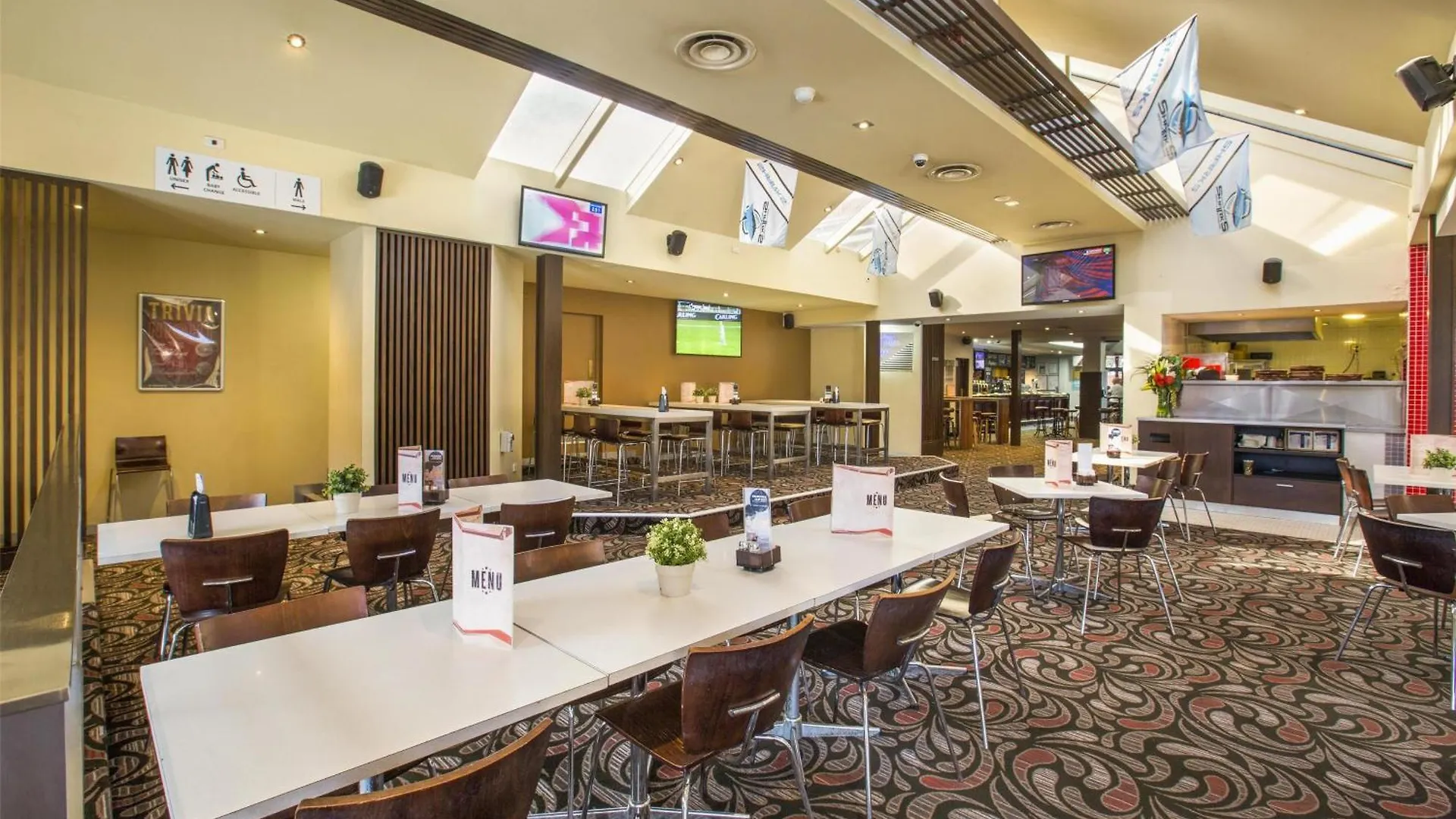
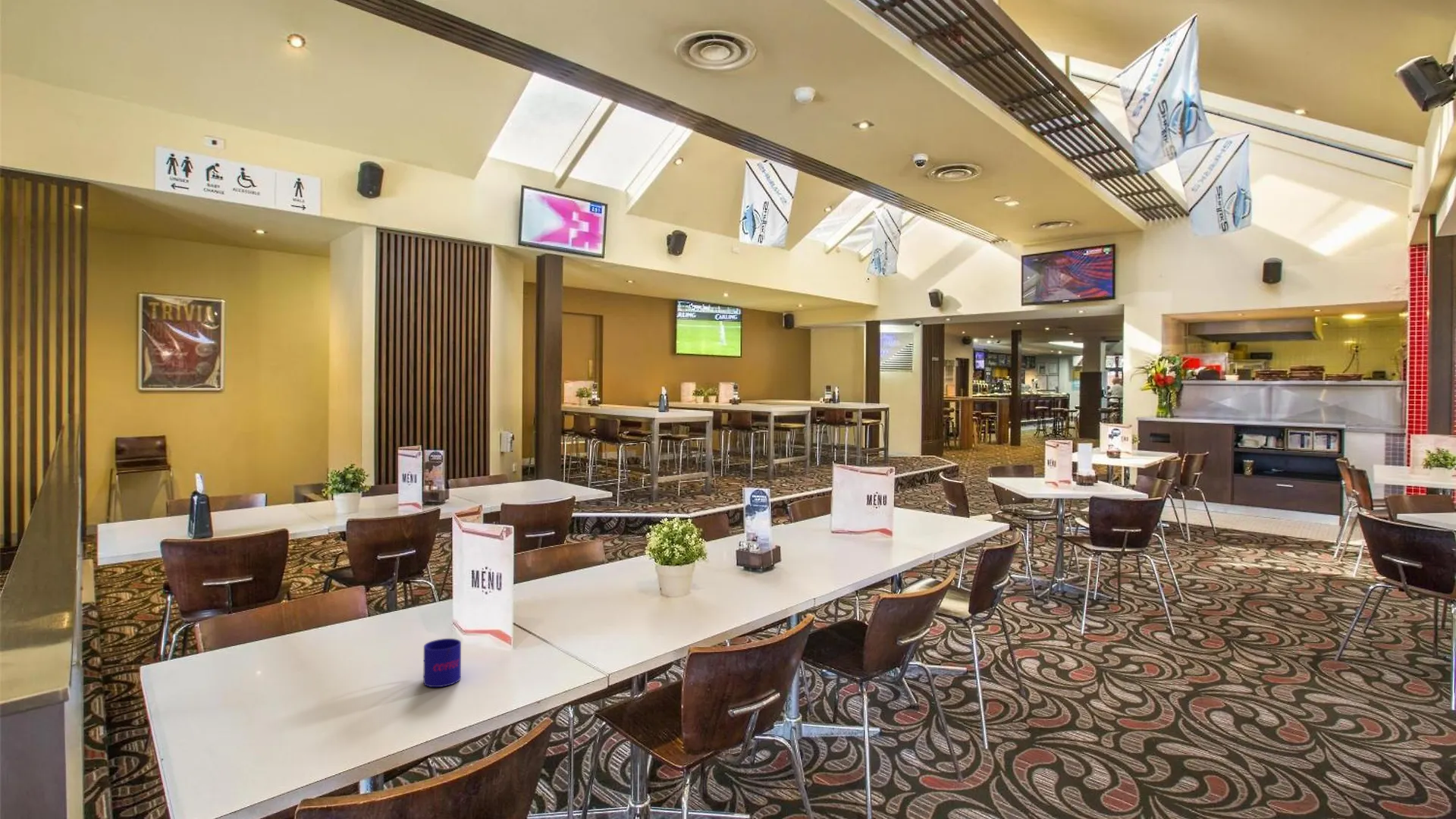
+ mug [422,638,462,688]
